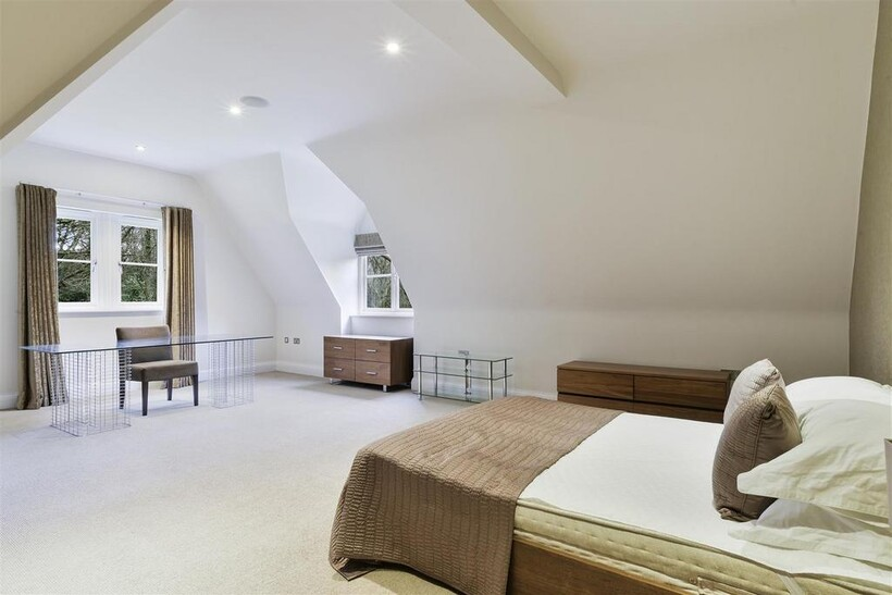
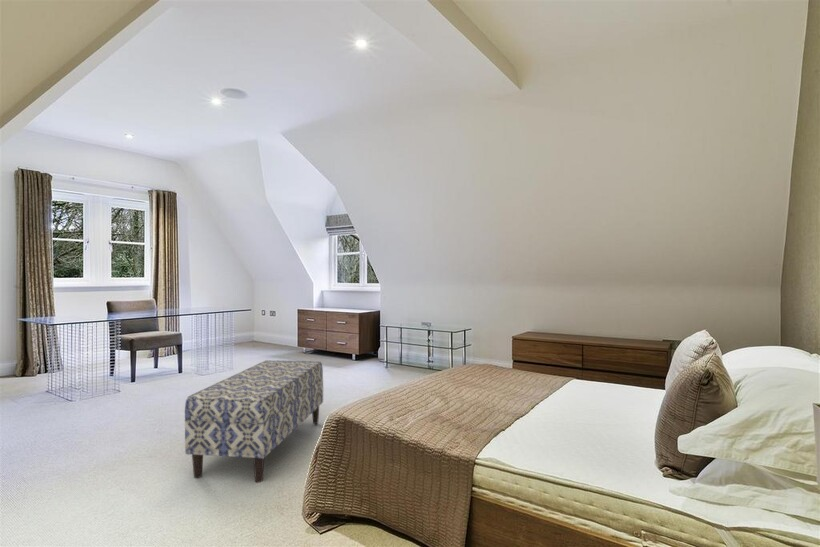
+ bench [184,359,324,484]
